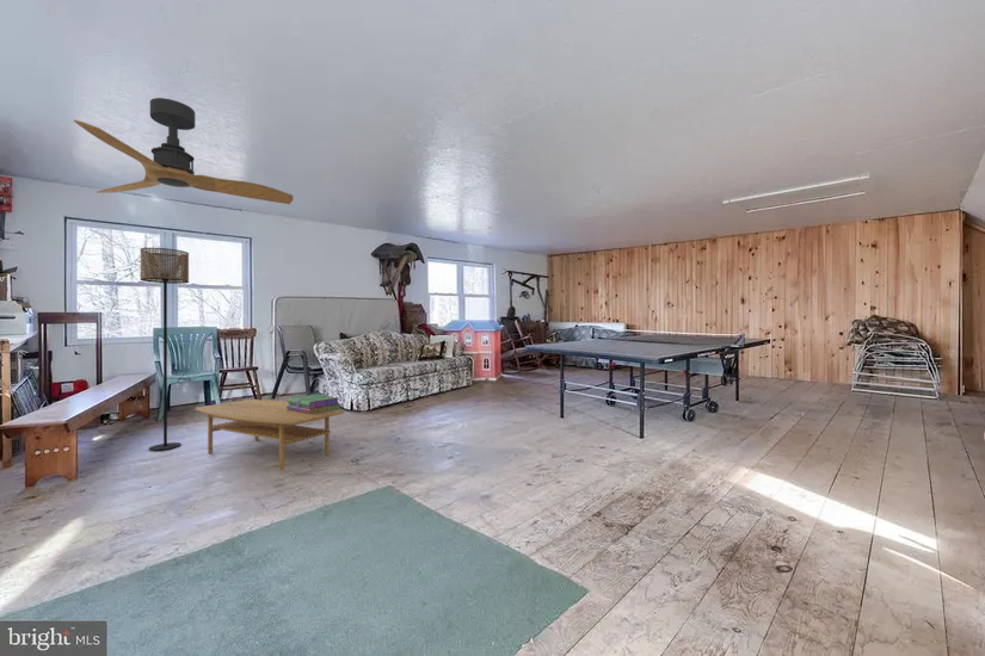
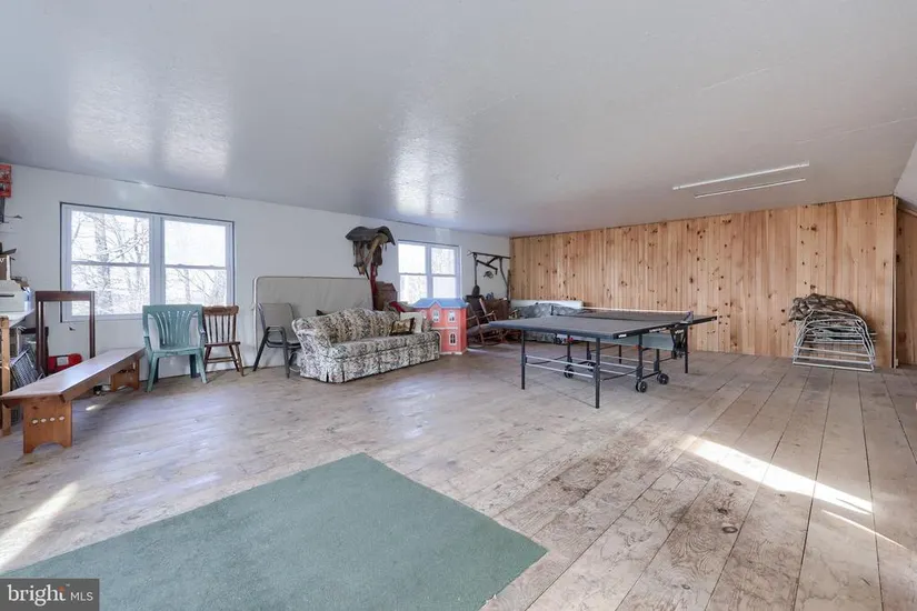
- coffee table [195,398,345,472]
- ceiling fan [73,97,294,205]
- floor lamp [140,247,190,452]
- stack of books [287,394,341,414]
